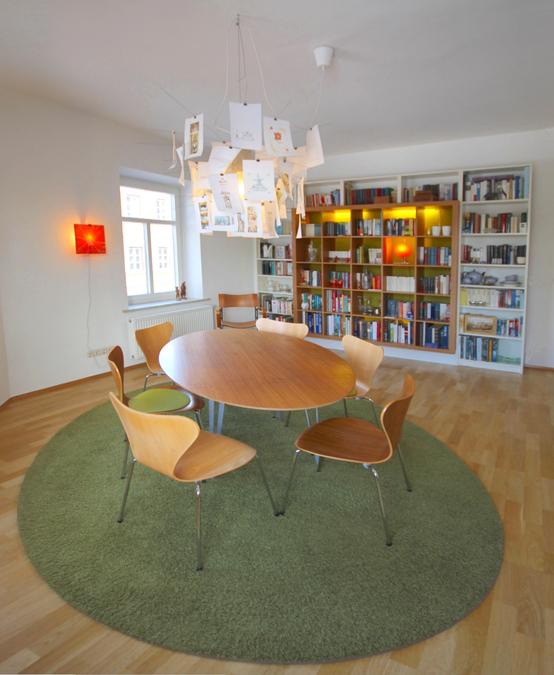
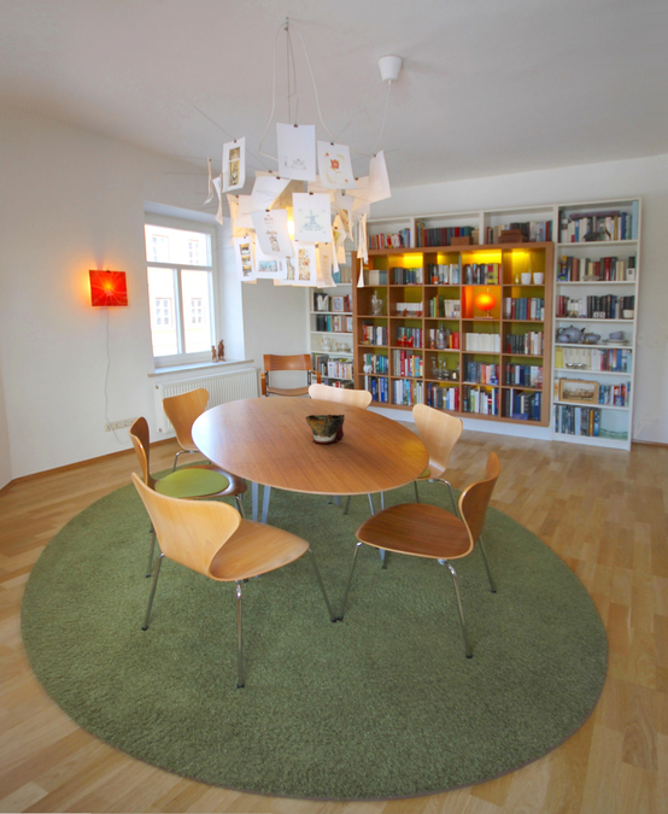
+ bowl [305,414,346,444]
